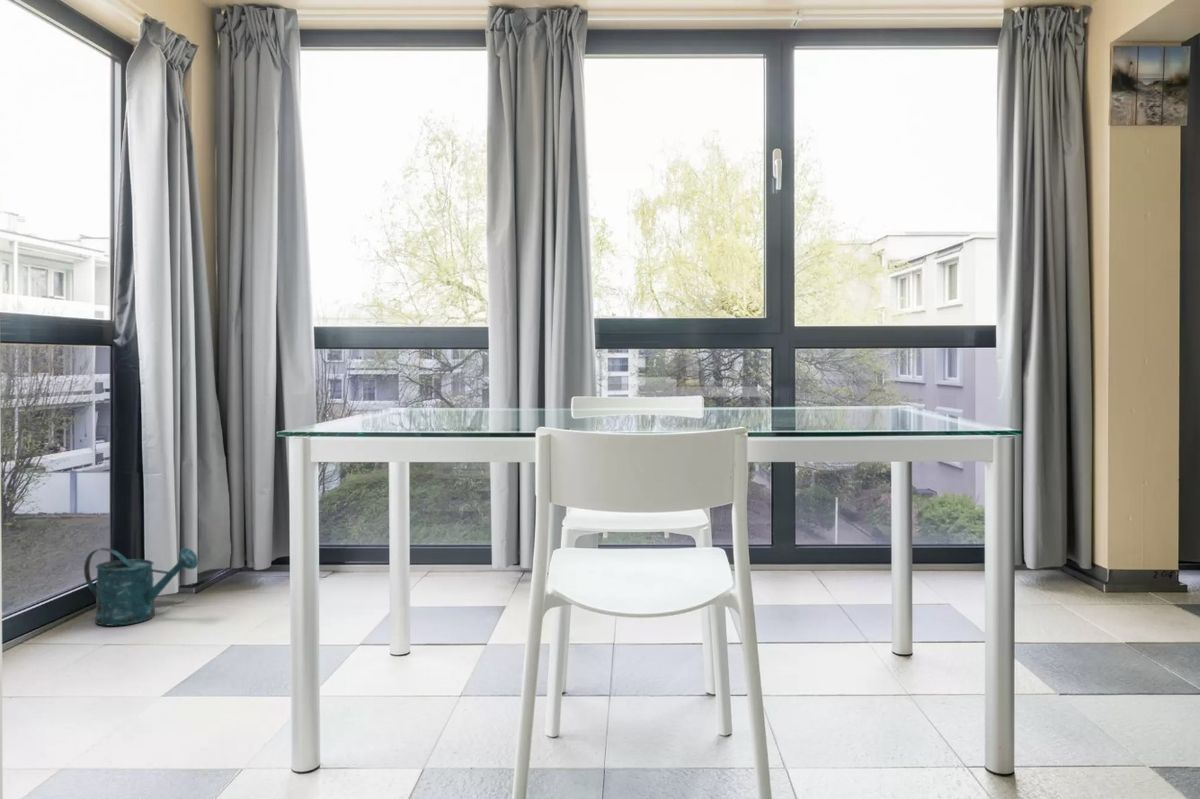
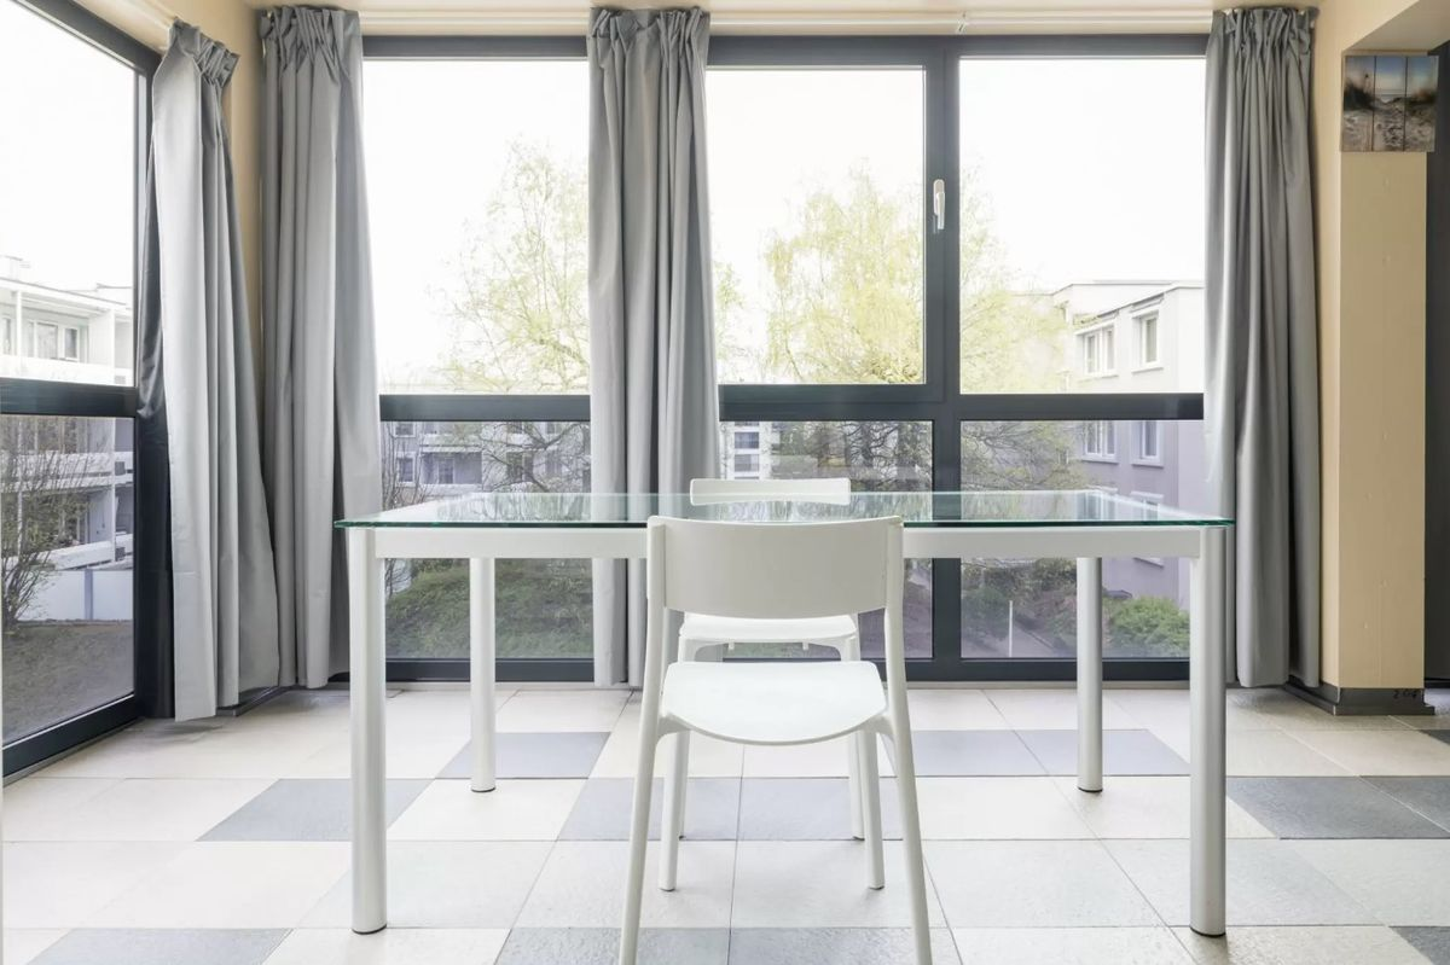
- watering can [83,547,199,627]
